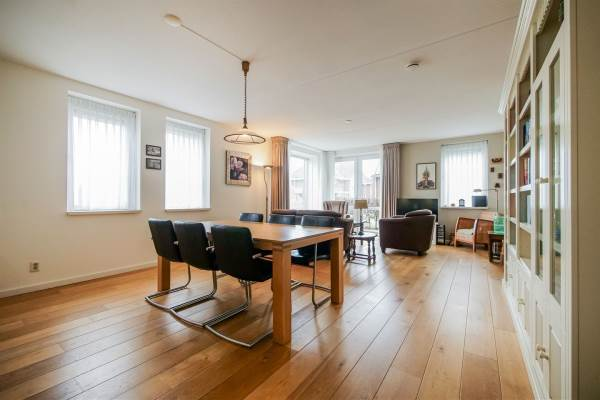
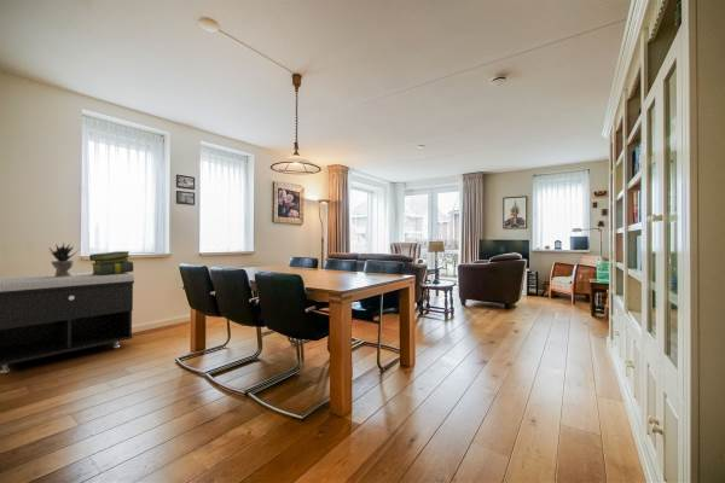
+ stack of books [88,250,134,275]
+ storage bench [0,272,135,374]
+ potted plant [48,242,80,277]
